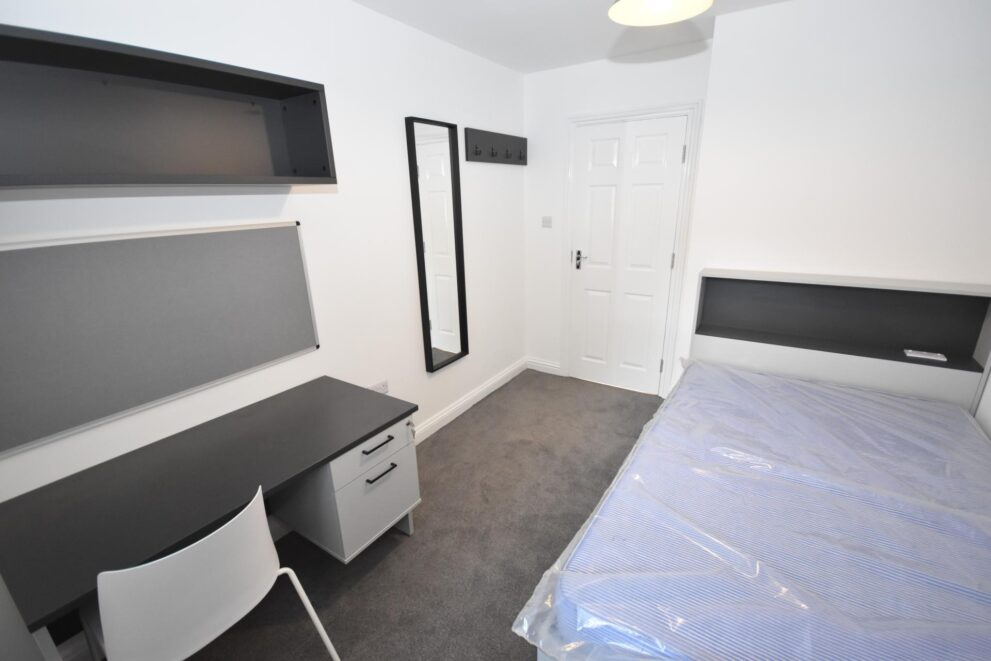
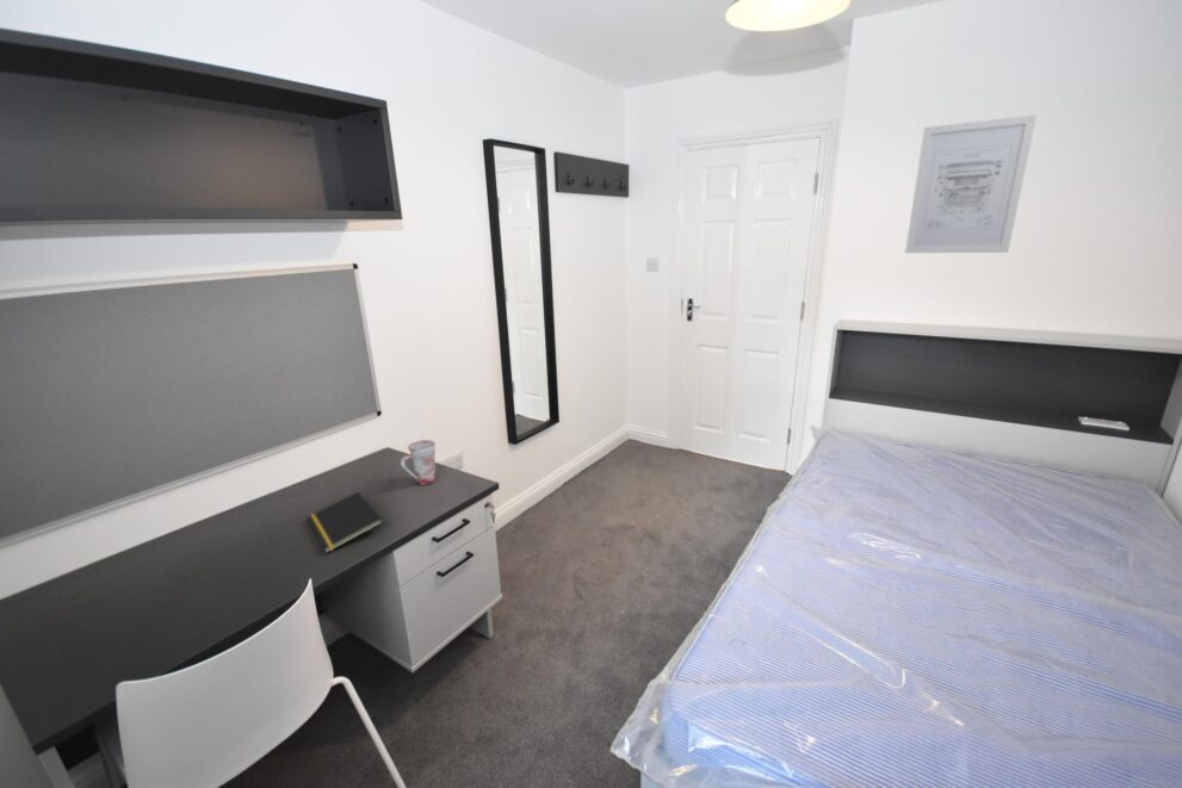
+ notepad [305,490,384,554]
+ mug [400,439,438,486]
+ wall art [904,113,1038,254]
